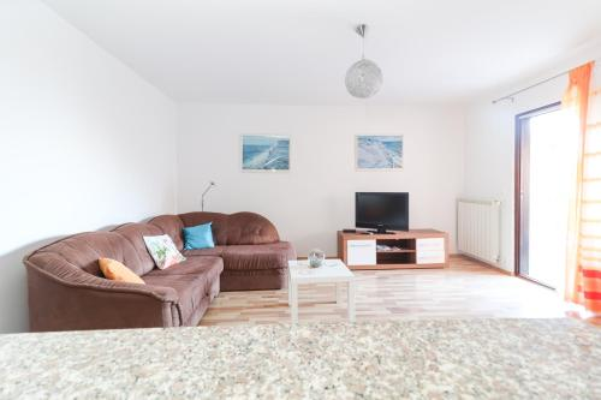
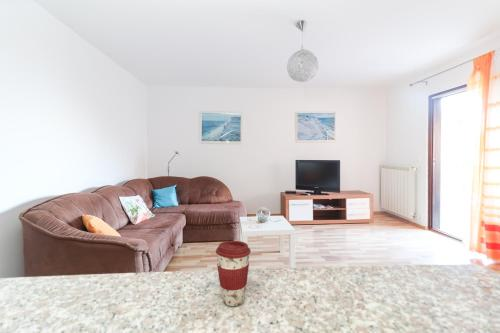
+ coffee cup [215,240,252,307]
